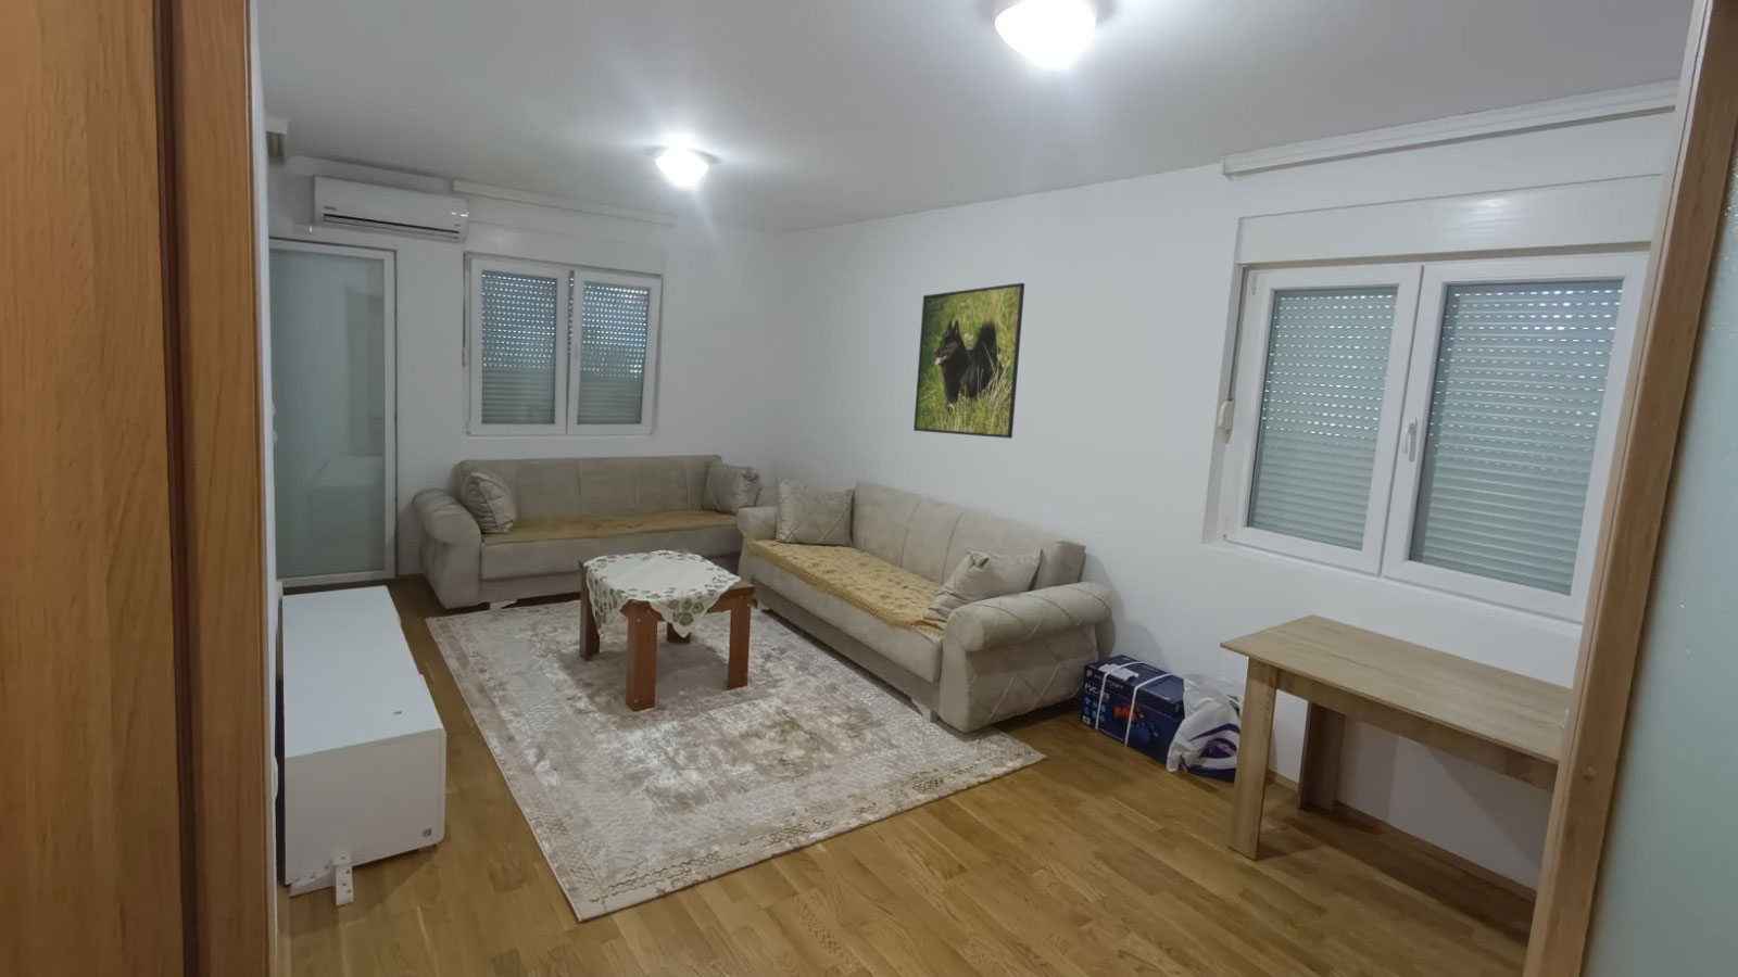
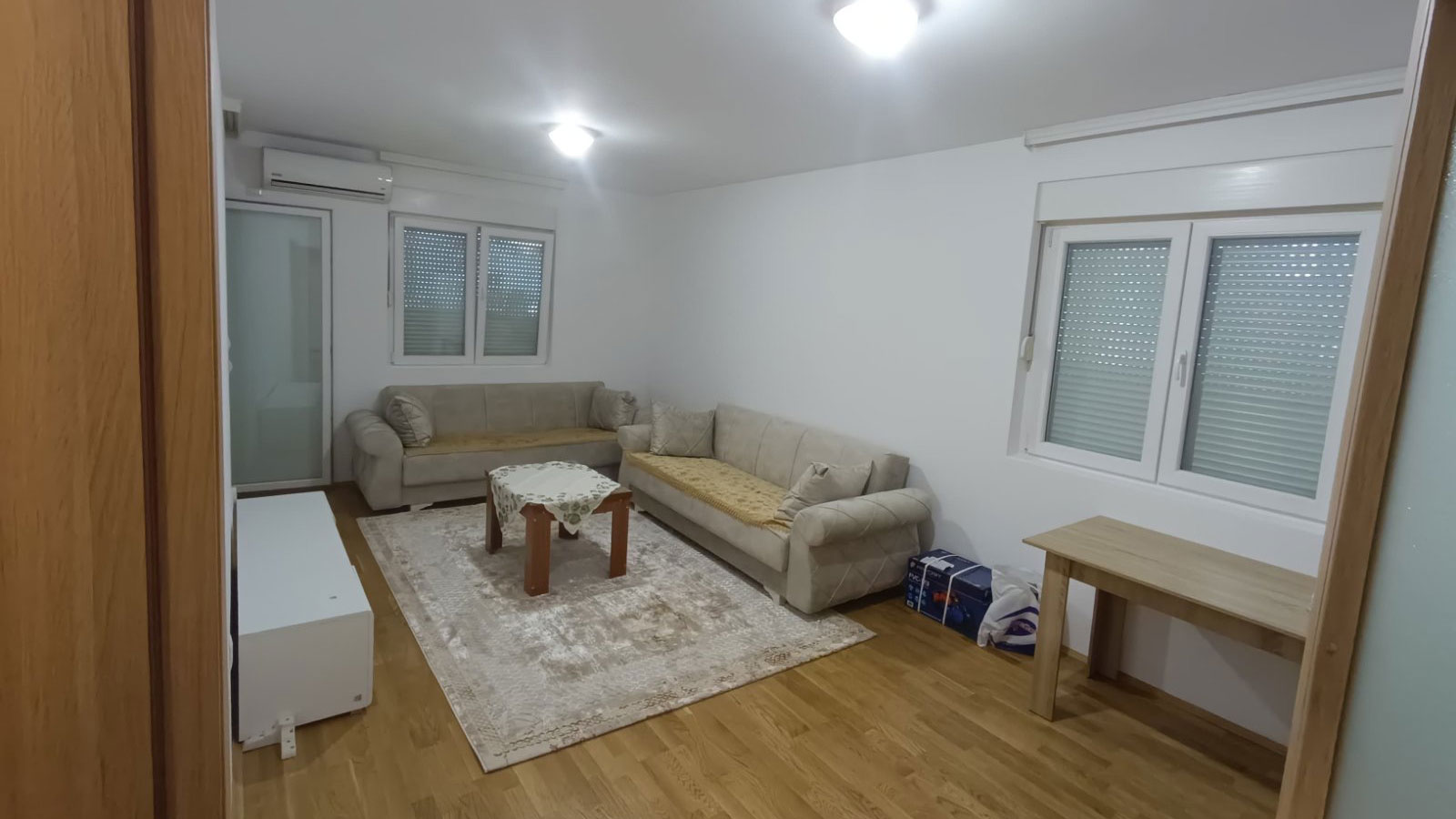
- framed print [912,283,1025,440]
